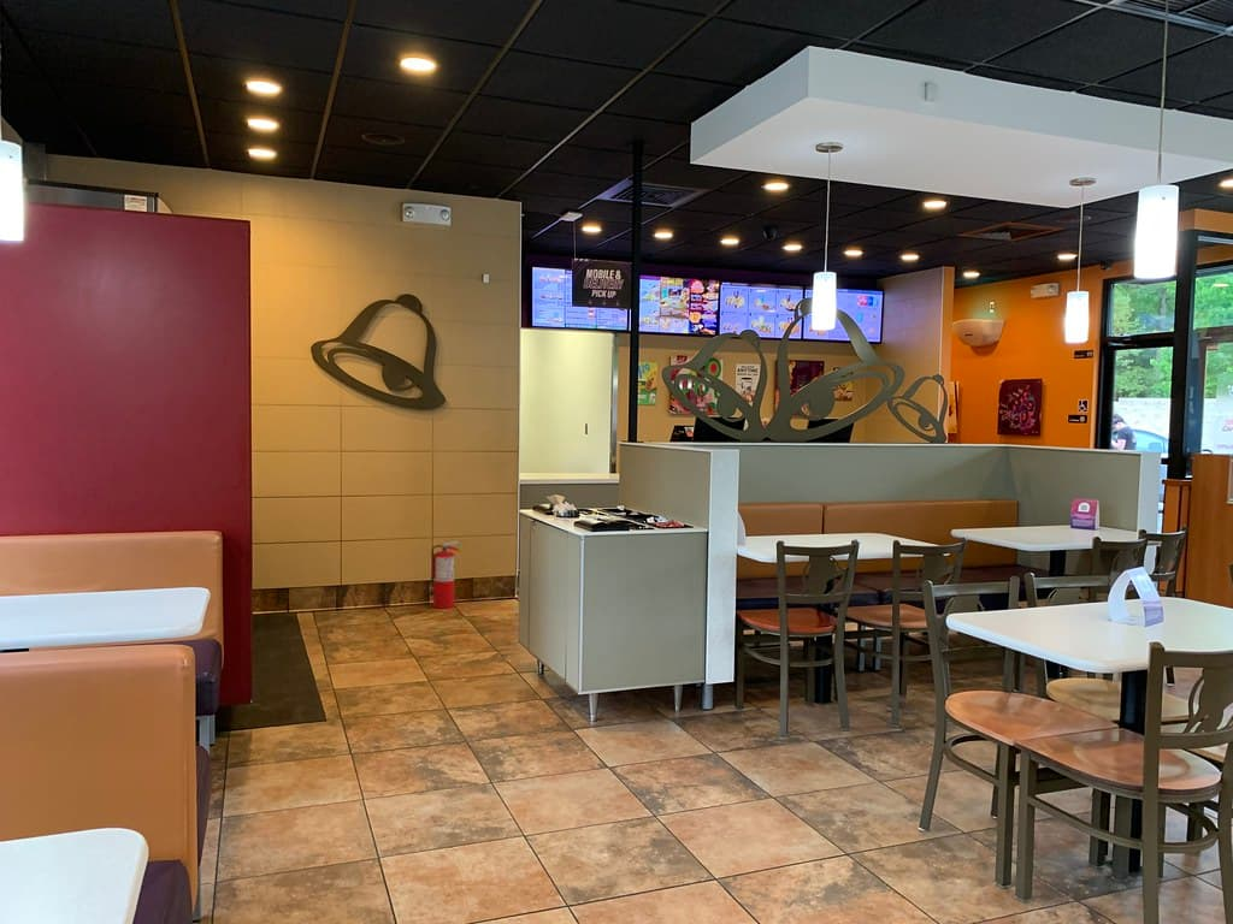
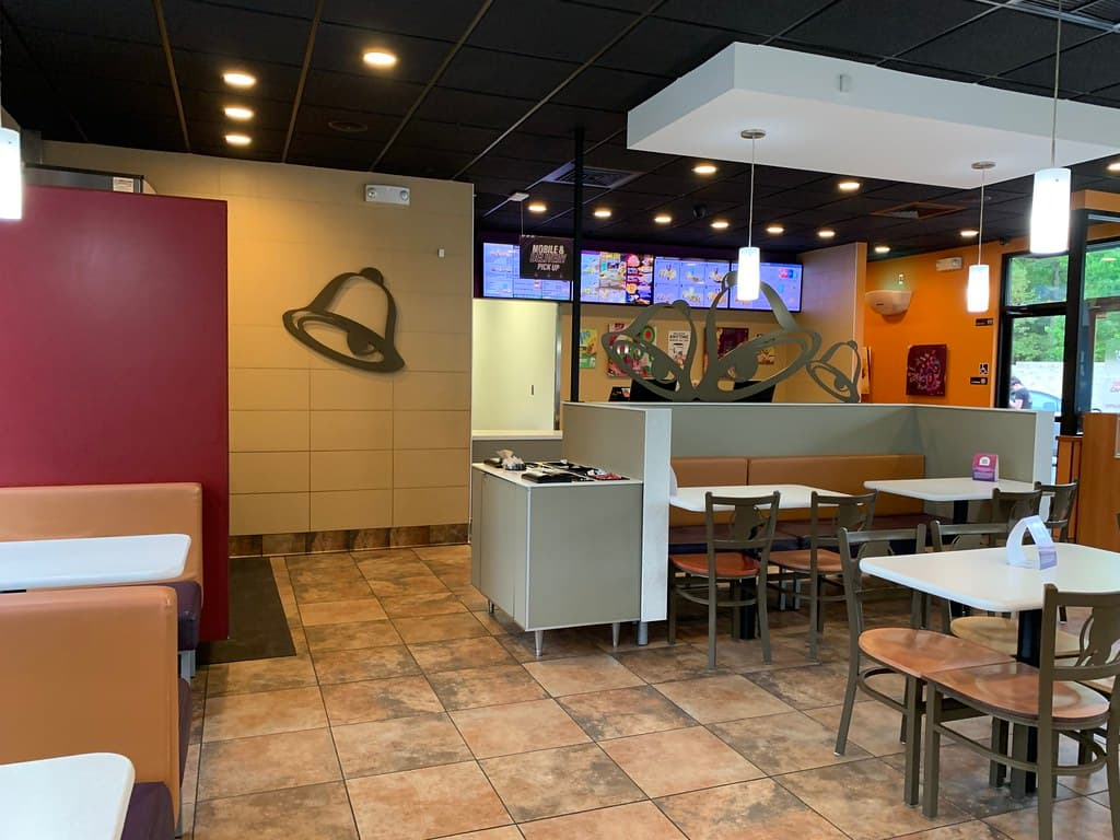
- fire extinguisher [429,539,460,609]
